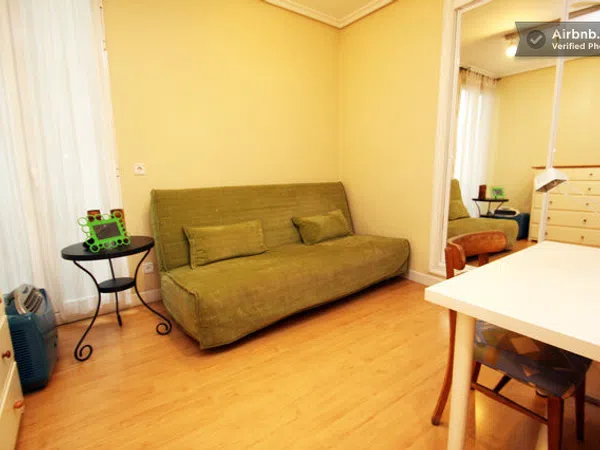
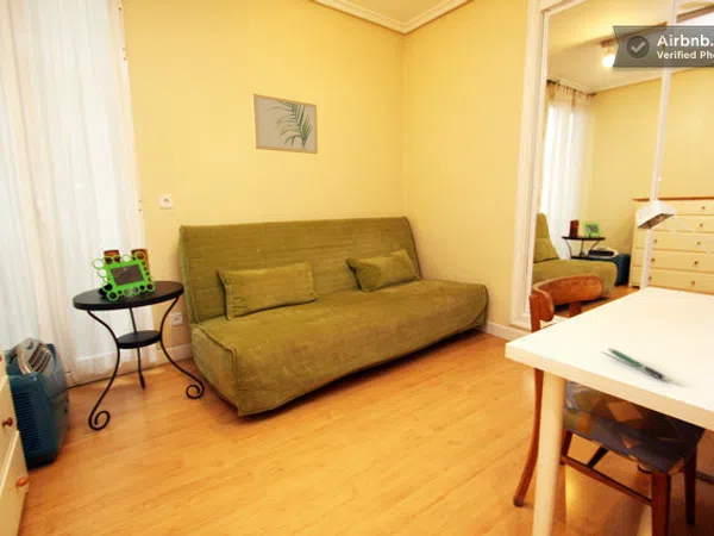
+ pen [607,347,674,384]
+ wall art [250,93,319,155]
